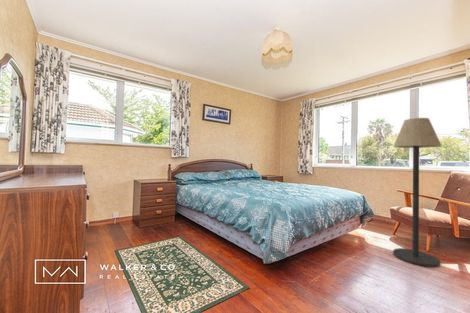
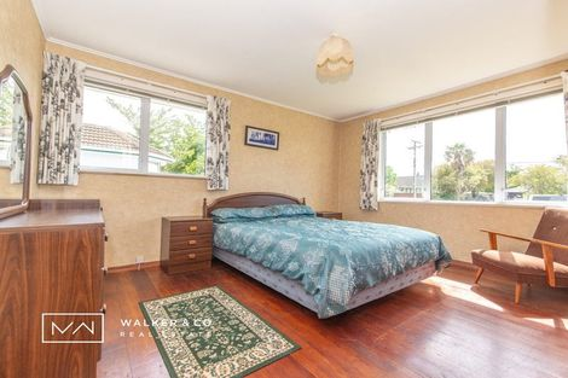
- floor lamp [392,117,443,268]
